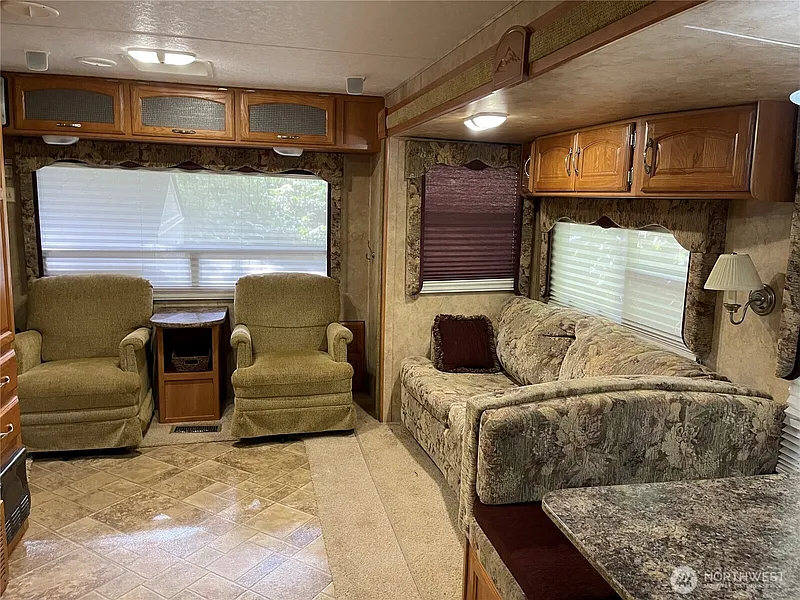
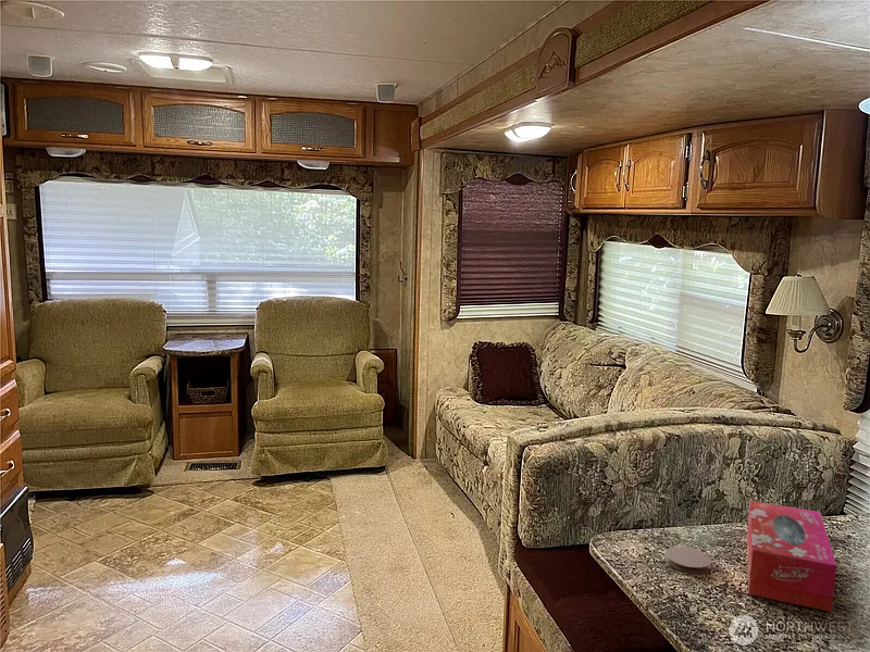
+ tissue box [746,500,837,613]
+ coaster [664,546,712,574]
